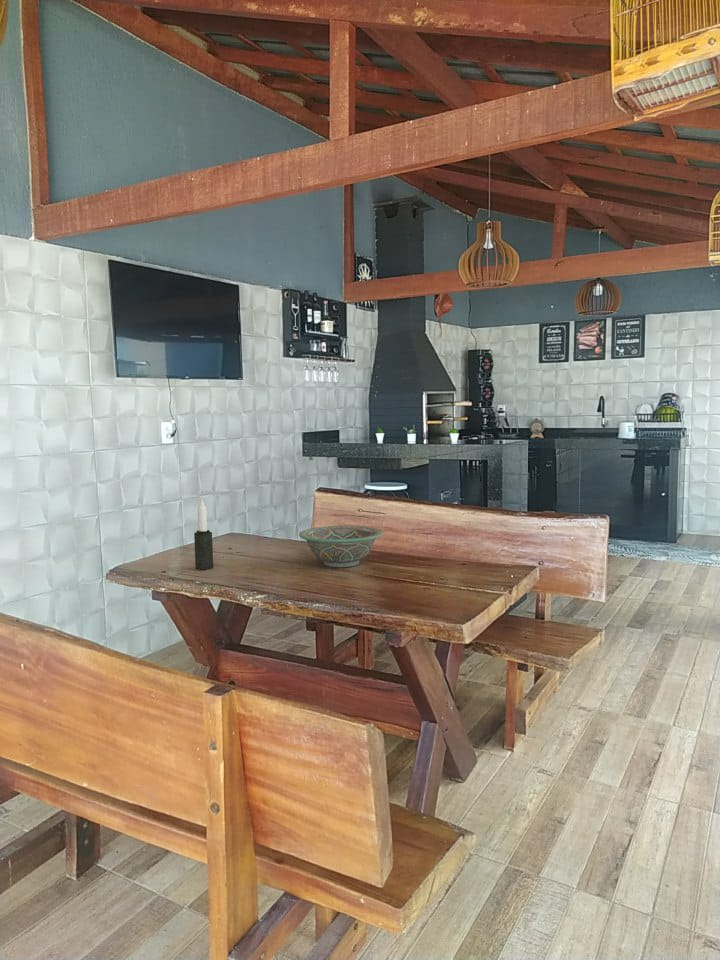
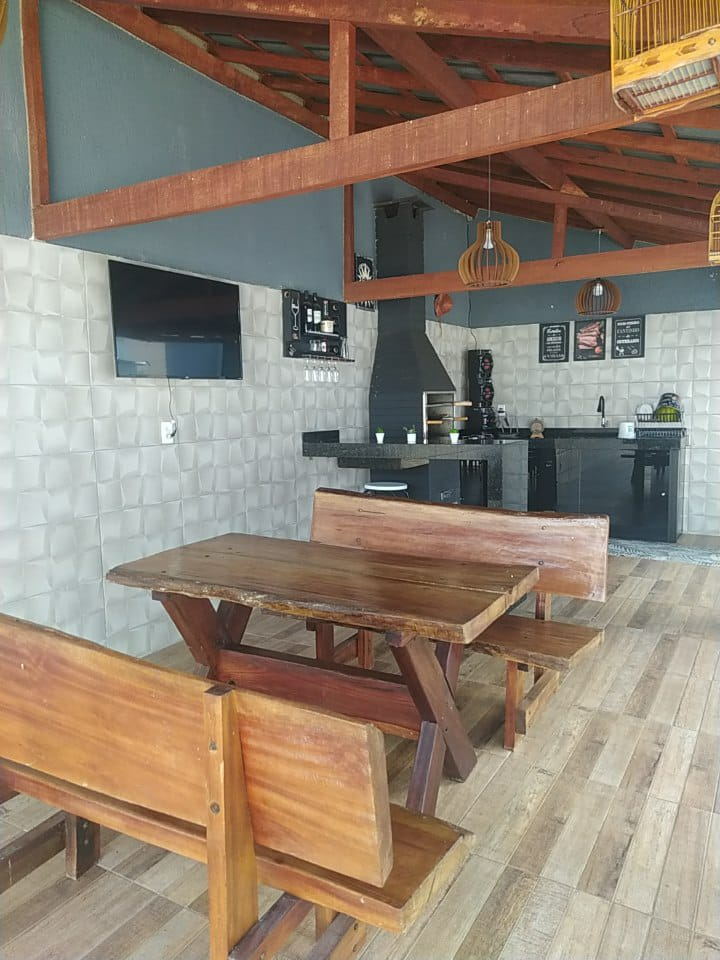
- candle [193,497,214,571]
- decorative bowl [298,525,384,568]
